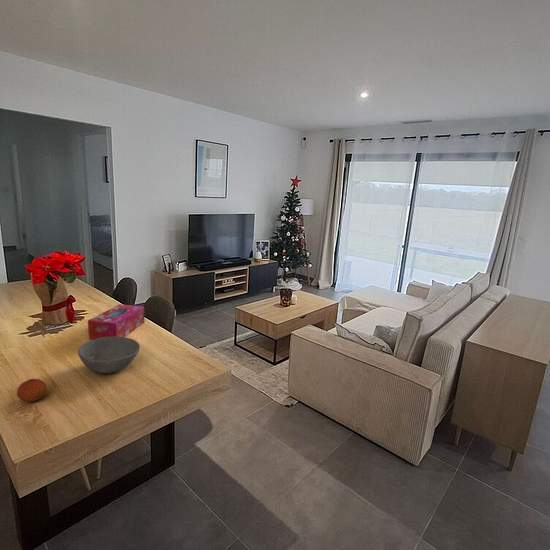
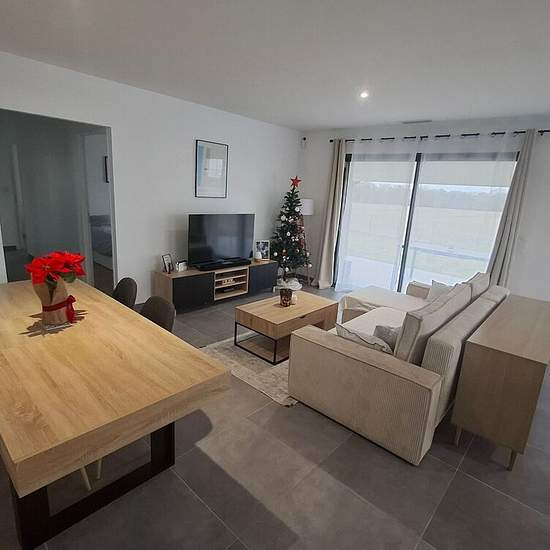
- bowl [77,337,141,374]
- fruit [16,378,48,403]
- tissue box [87,303,145,340]
